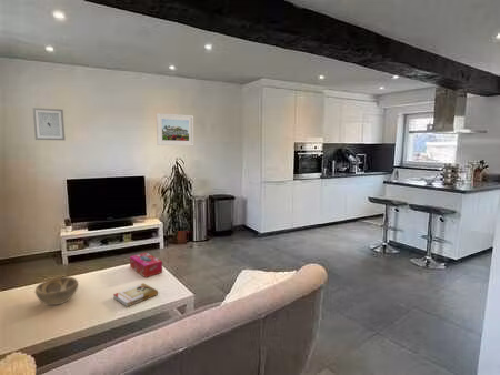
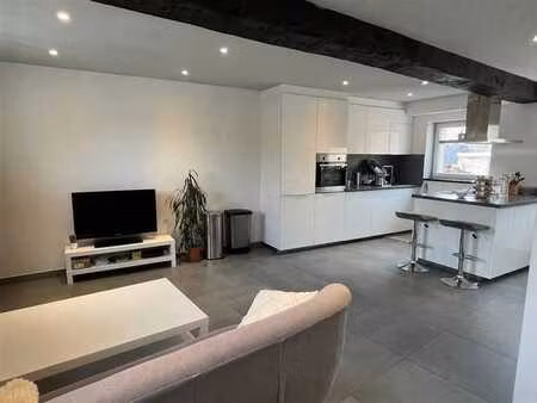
- decorative bowl [34,276,79,306]
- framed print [156,112,194,146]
- wall art [31,107,66,141]
- tissue box [129,252,163,278]
- book [112,283,159,308]
